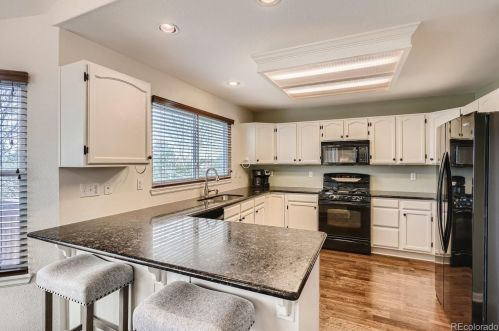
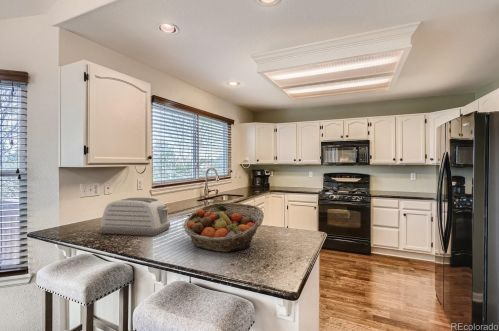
+ fruit basket [182,202,265,253]
+ toaster [98,197,171,237]
